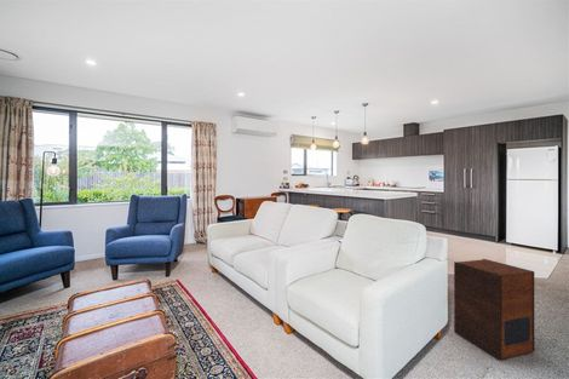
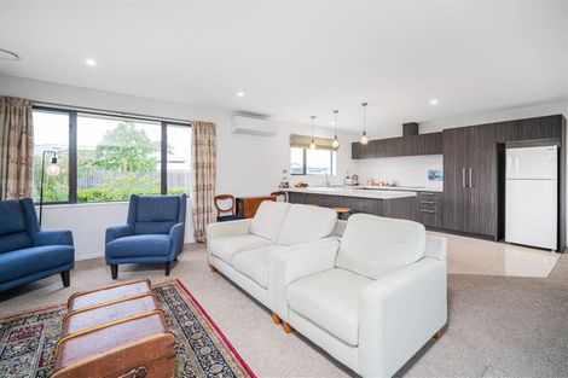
- speaker [453,258,535,361]
